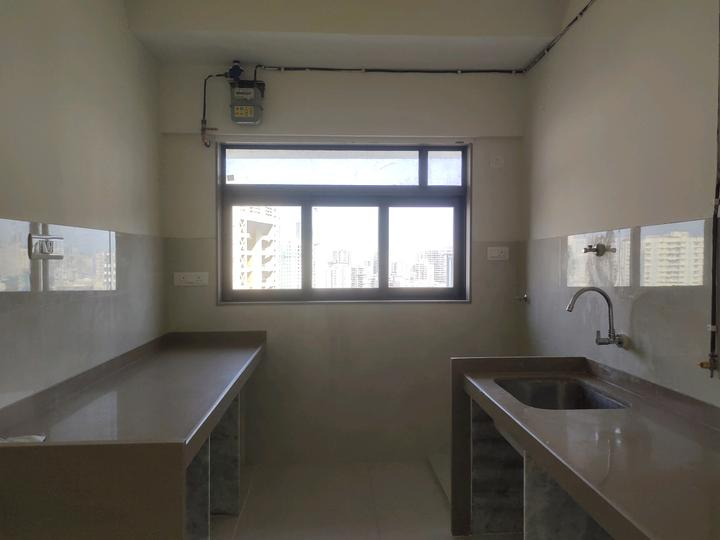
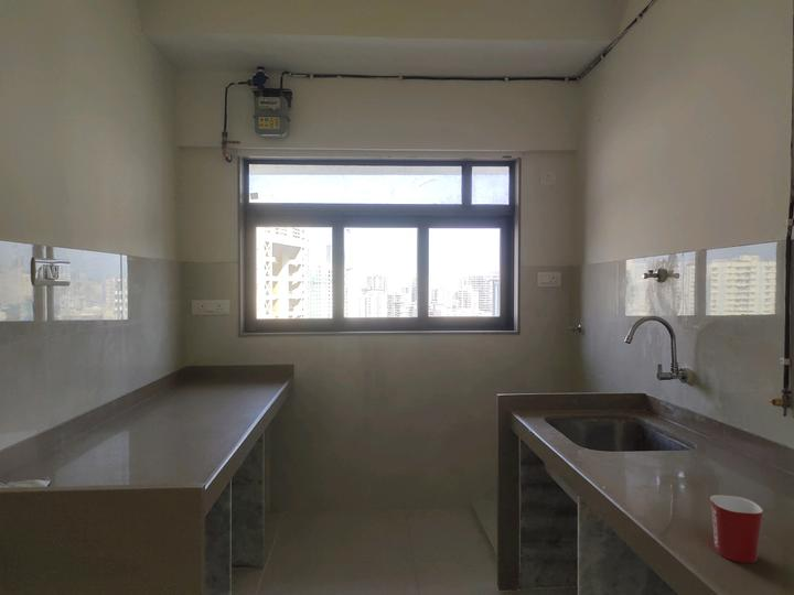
+ mug [709,494,764,564]
